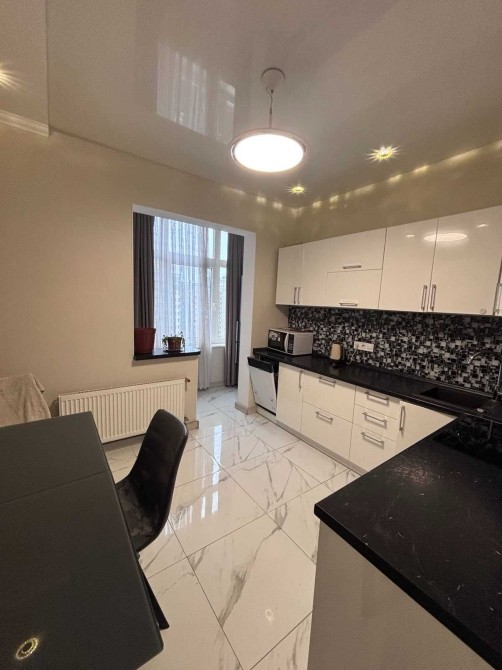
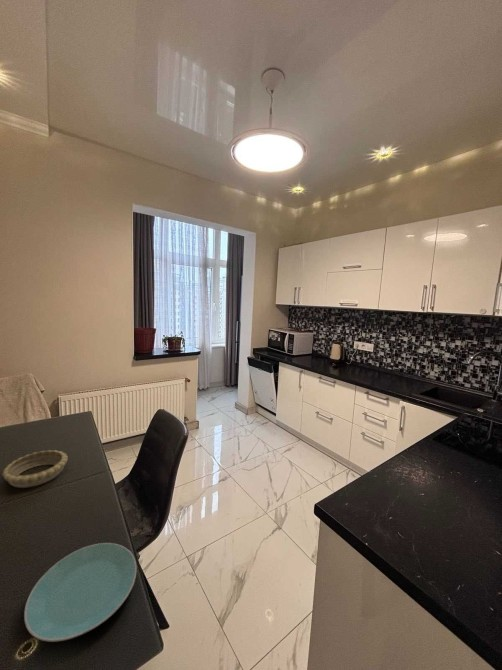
+ plate [23,542,138,643]
+ decorative bowl [1,449,69,489]
